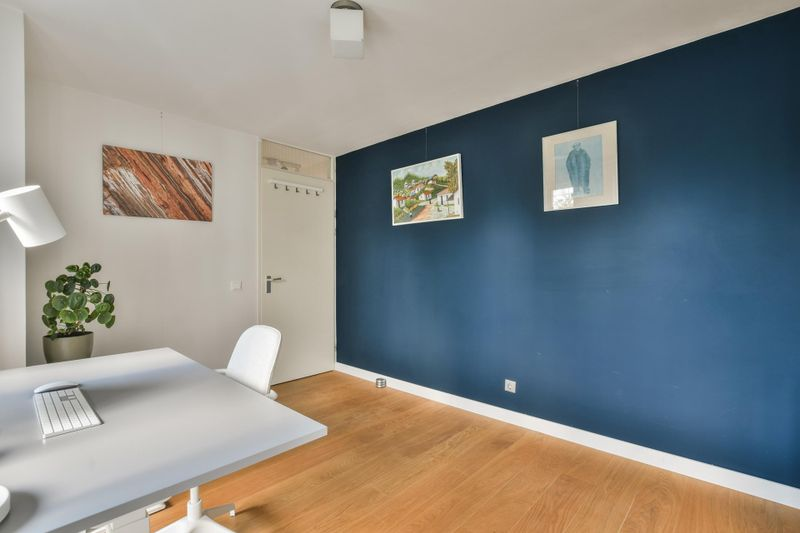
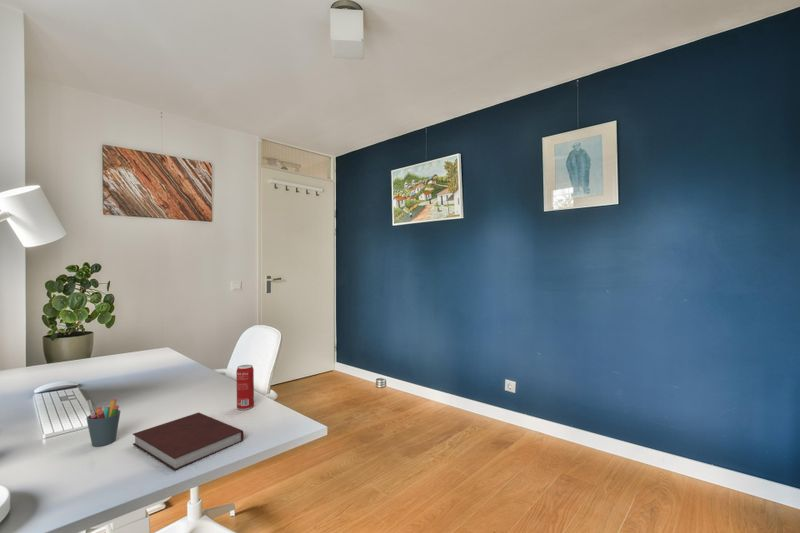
+ notebook [132,411,245,471]
+ beverage can [235,364,255,411]
+ pen holder [85,398,121,447]
